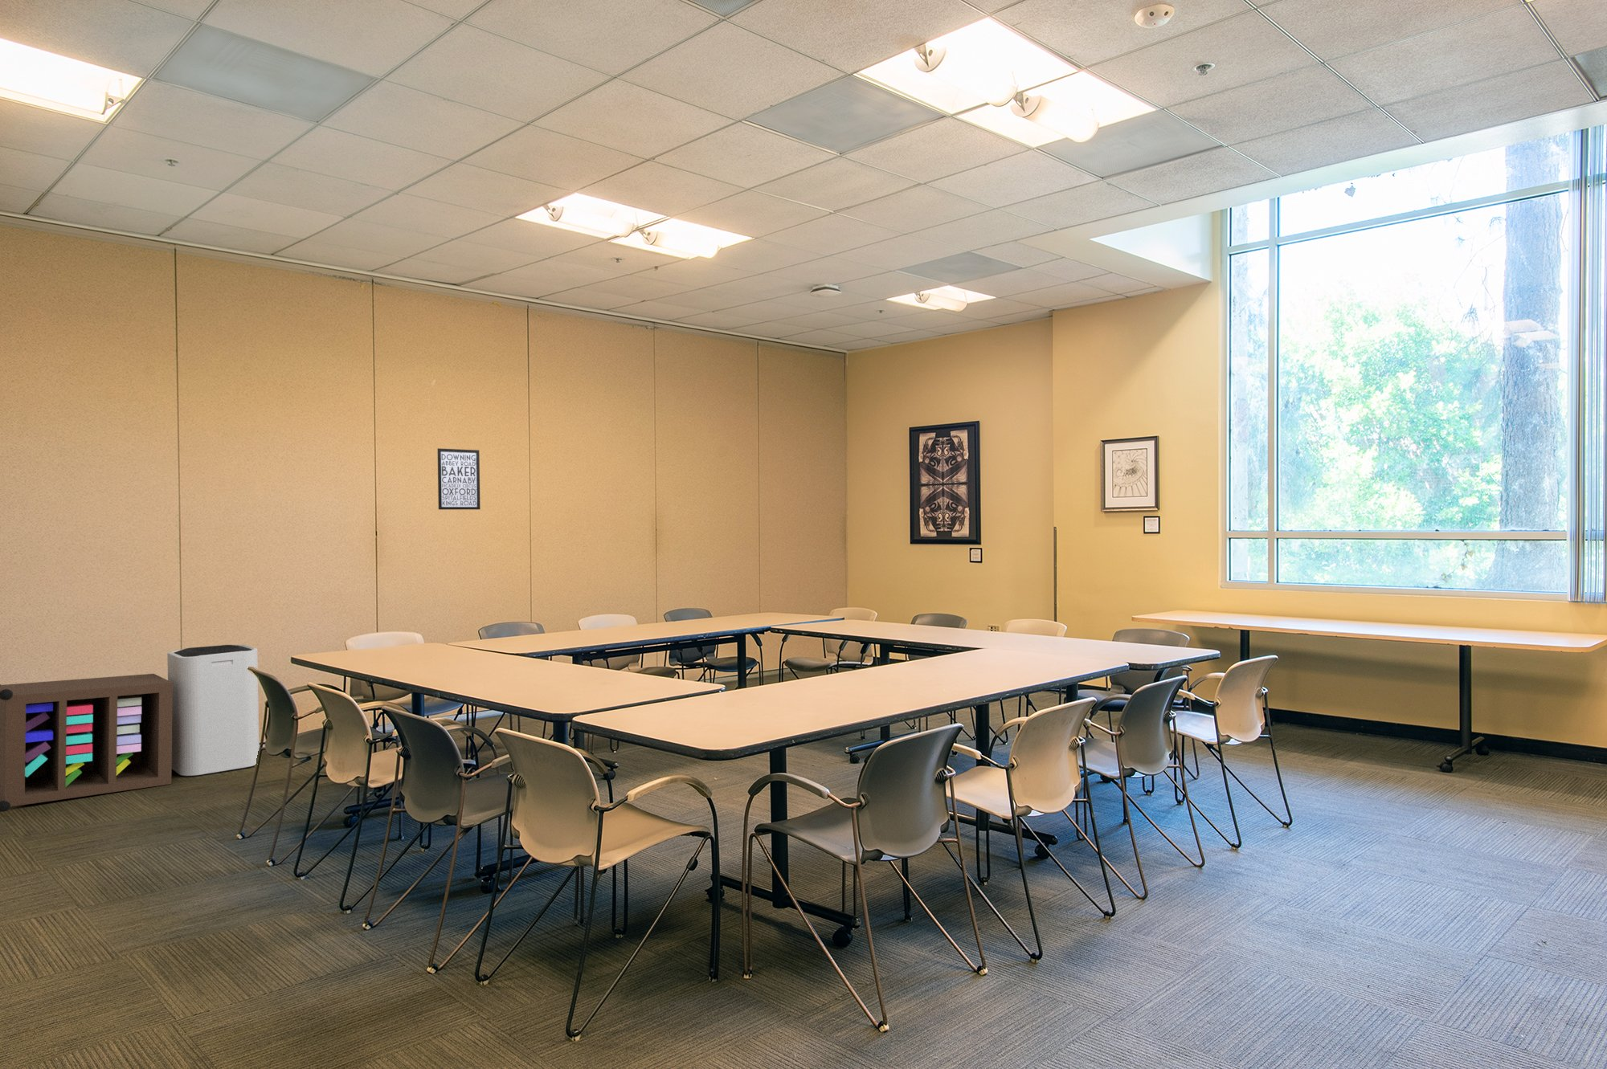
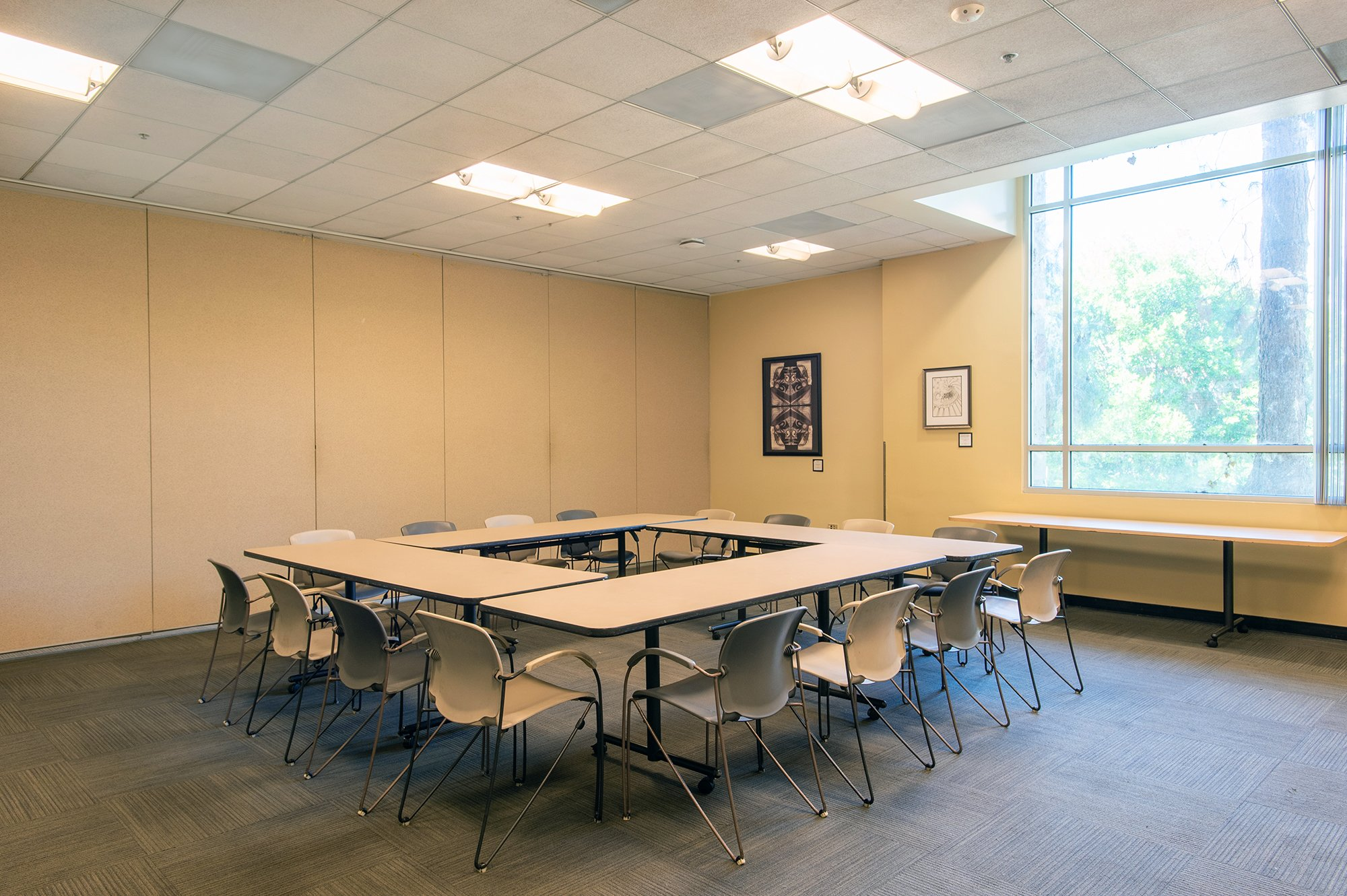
- trash can [166,644,260,778]
- wall art [437,447,481,509]
- storage cabinet [0,673,173,812]
